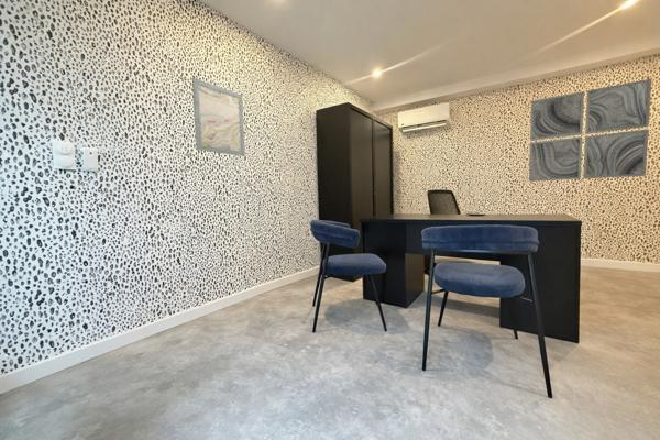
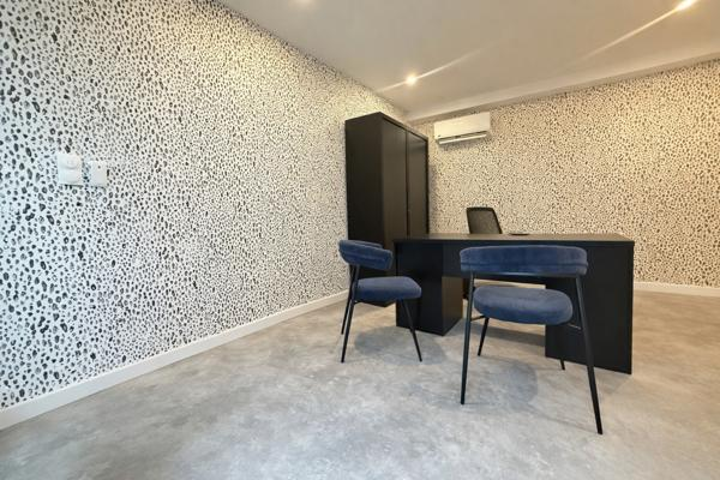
- wall art [528,78,652,183]
- wall art [191,77,246,157]
